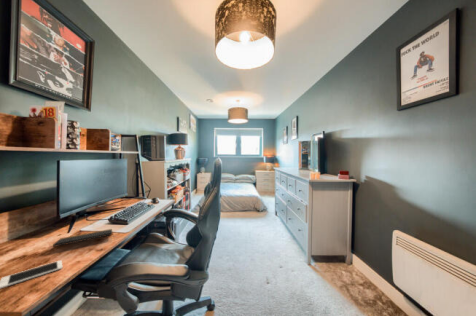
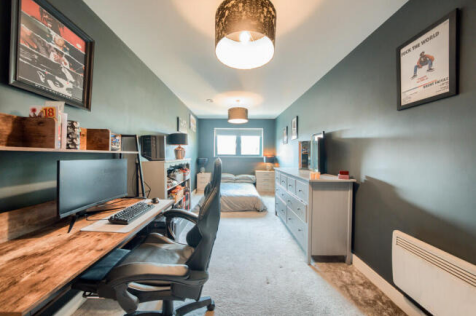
- notepad [52,228,113,248]
- cell phone [0,259,63,290]
